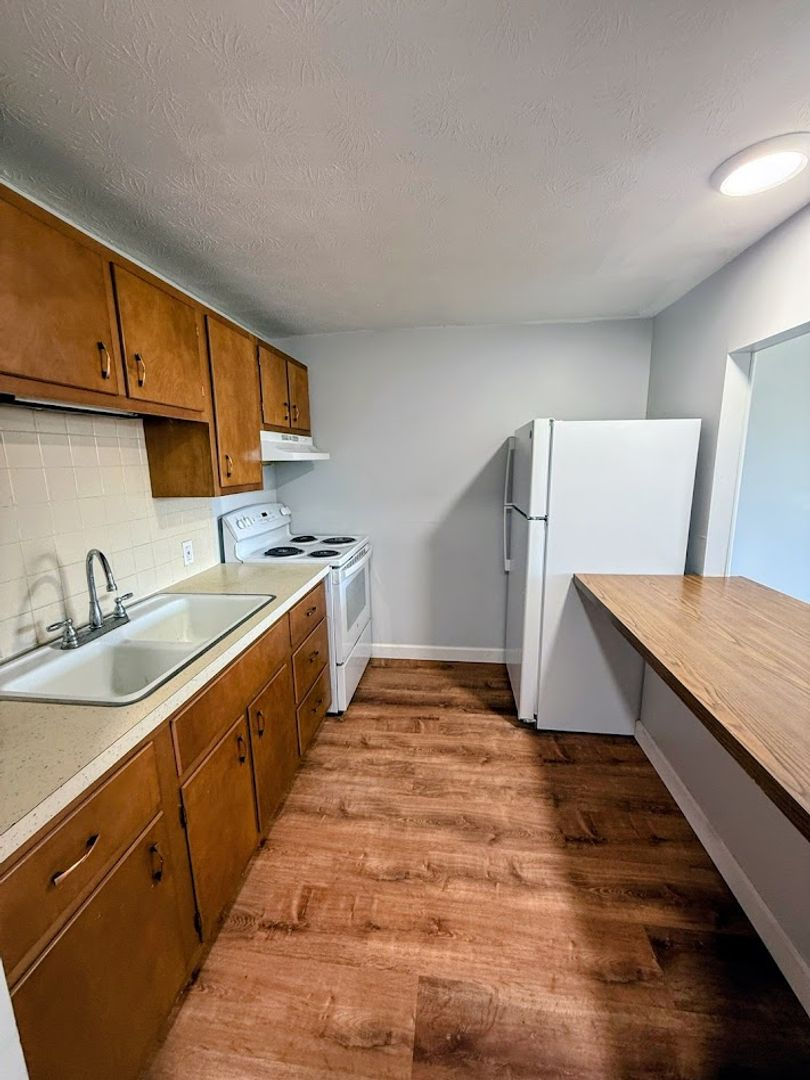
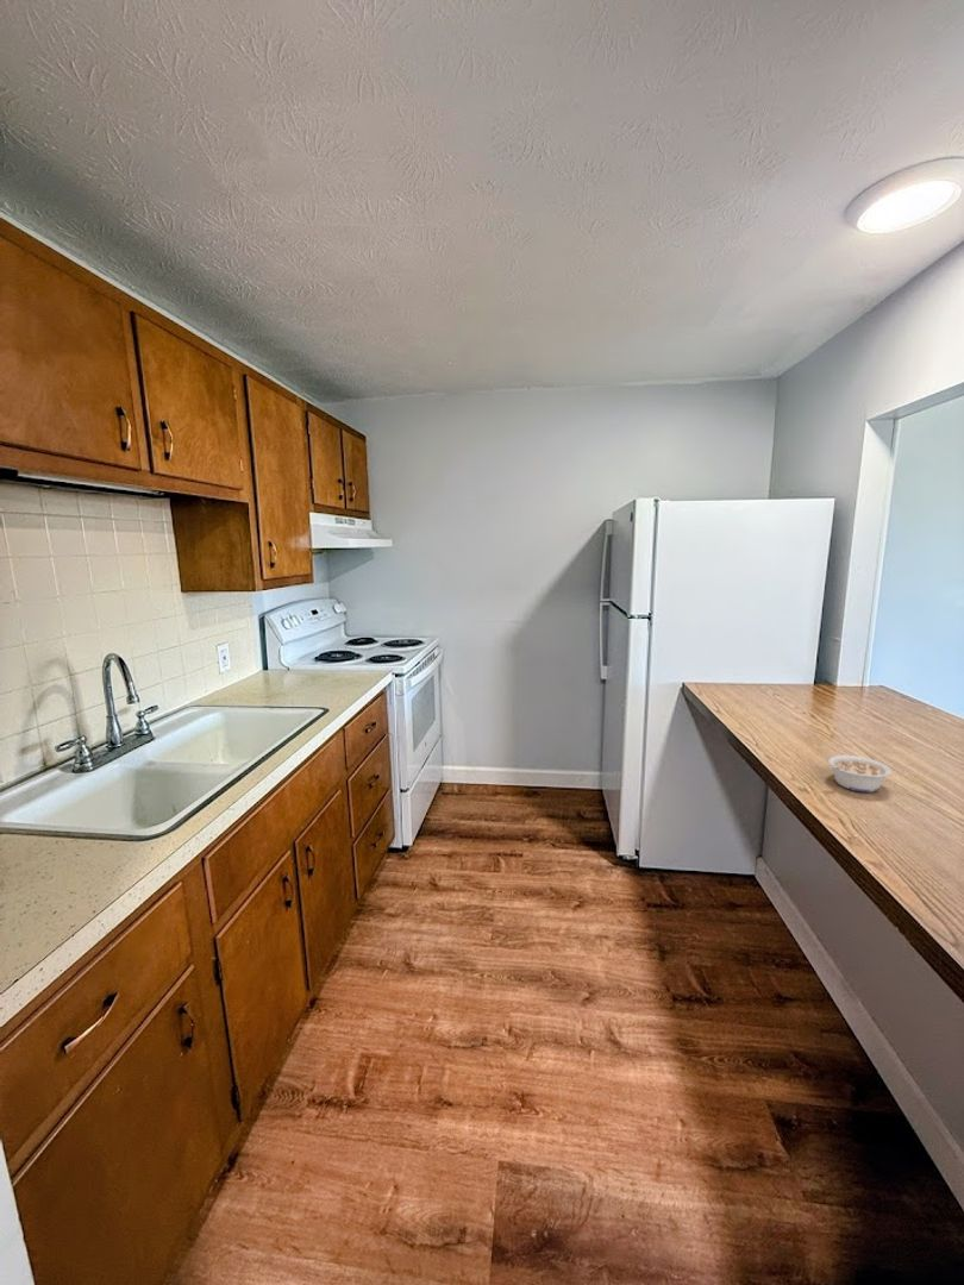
+ legume [827,753,893,794]
